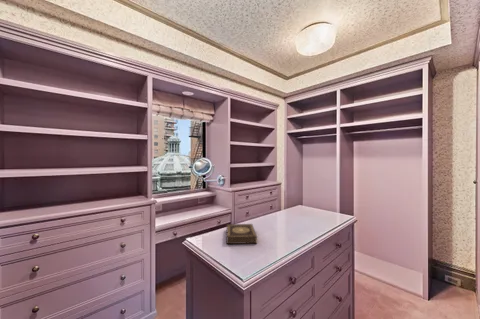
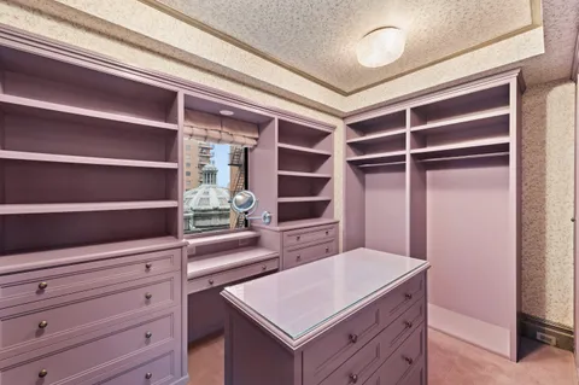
- book [225,223,258,245]
